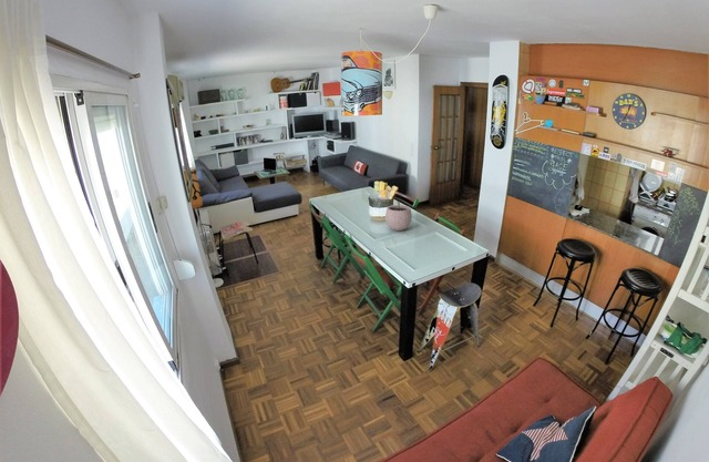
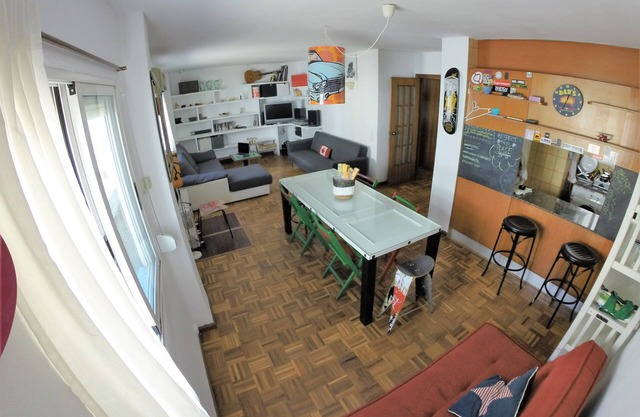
- plant pot [384,197,413,232]
